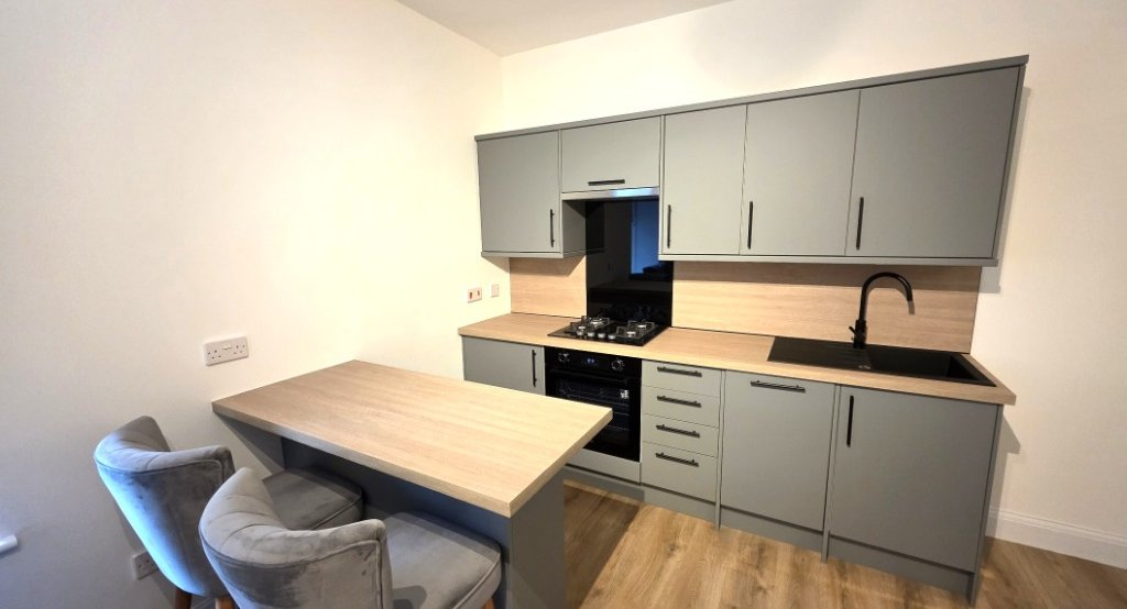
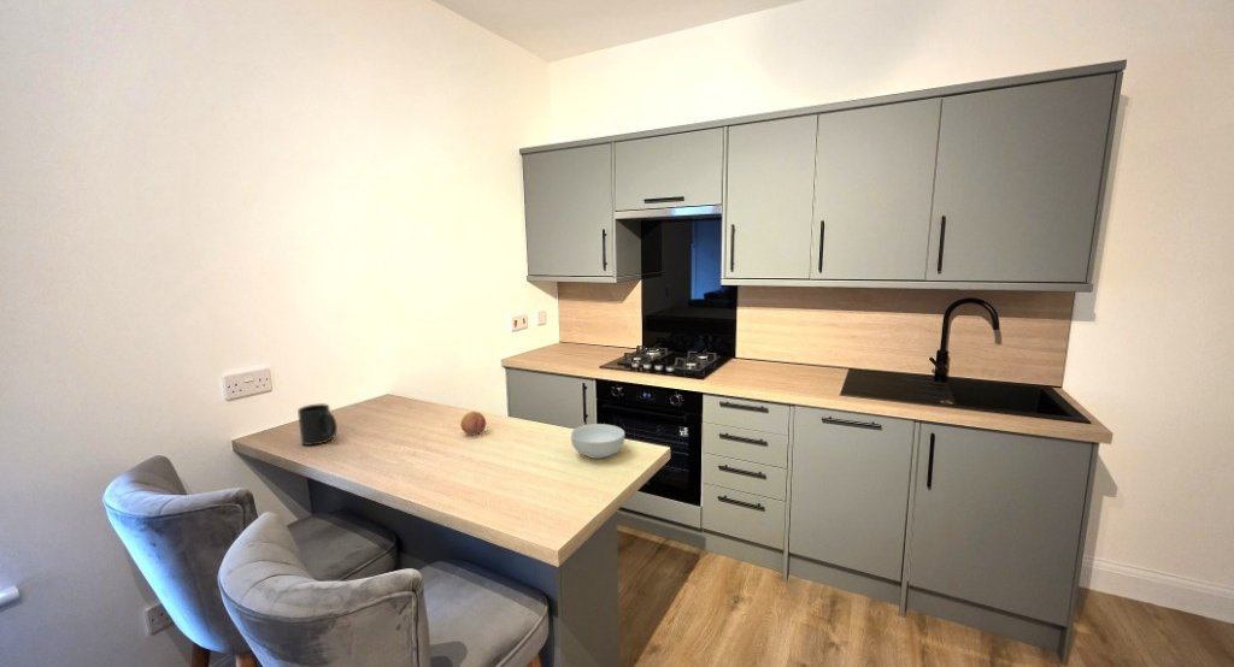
+ mug [296,402,339,447]
+ cereal bowl [570,423,625,460]
+ fruit [459,411,487,436]
